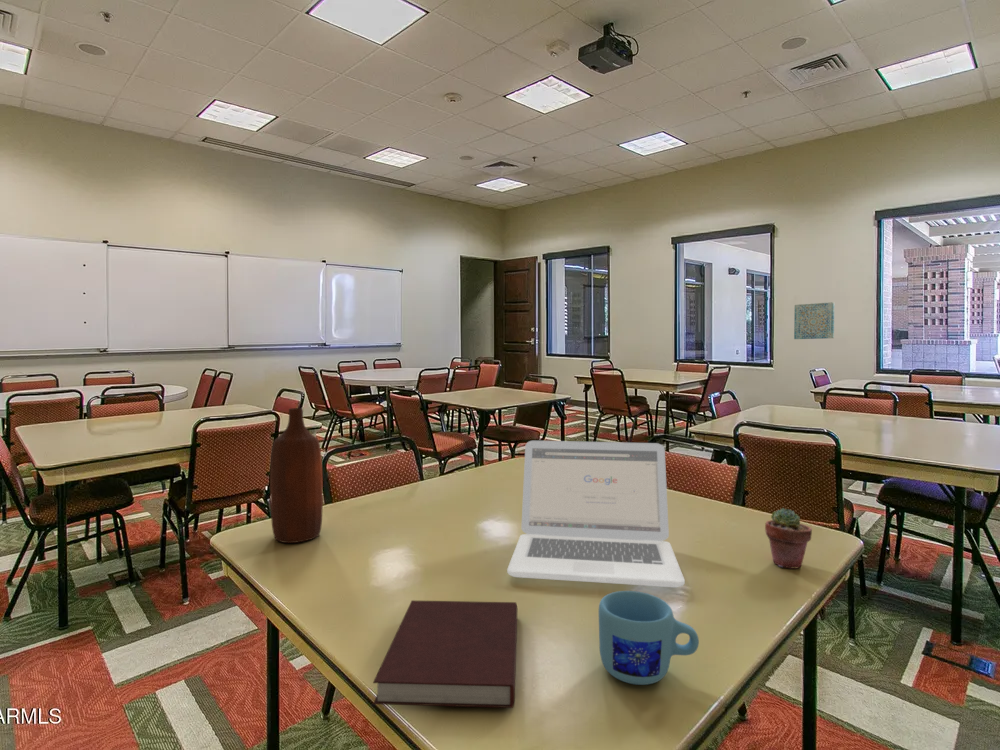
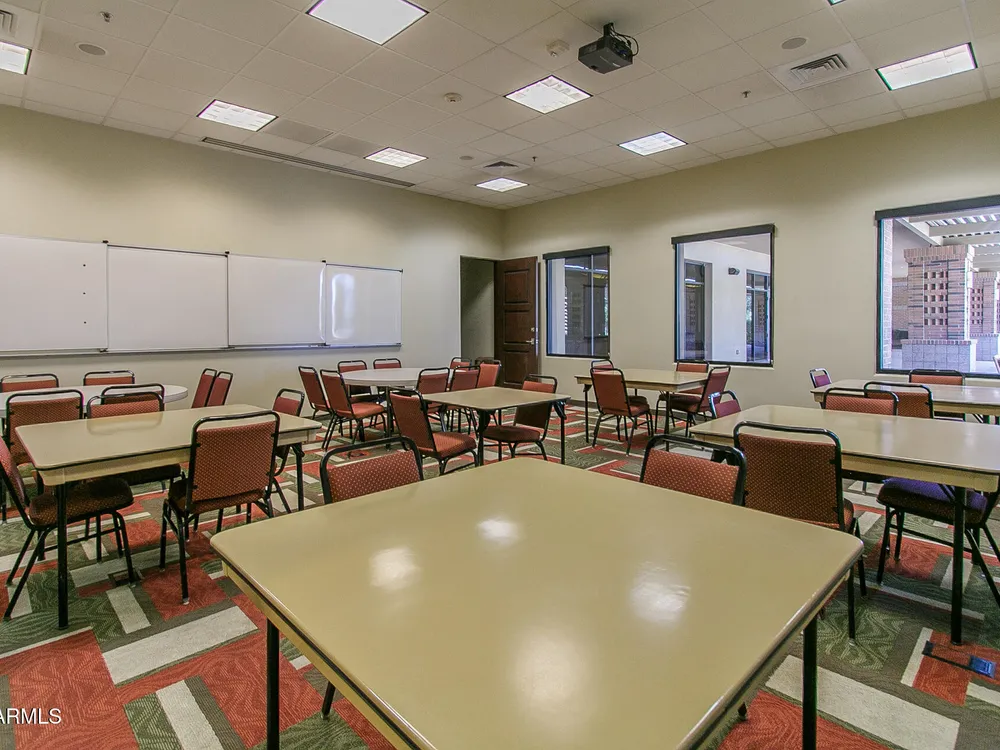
- wall art [793,301,835,340]
- laptop [506,440,686,588]
- bottle [269,407,324,544]
- potted succulent [764,507,813,569]
- mug [598,590,700,686]
- notebook [372,599,518,709]
